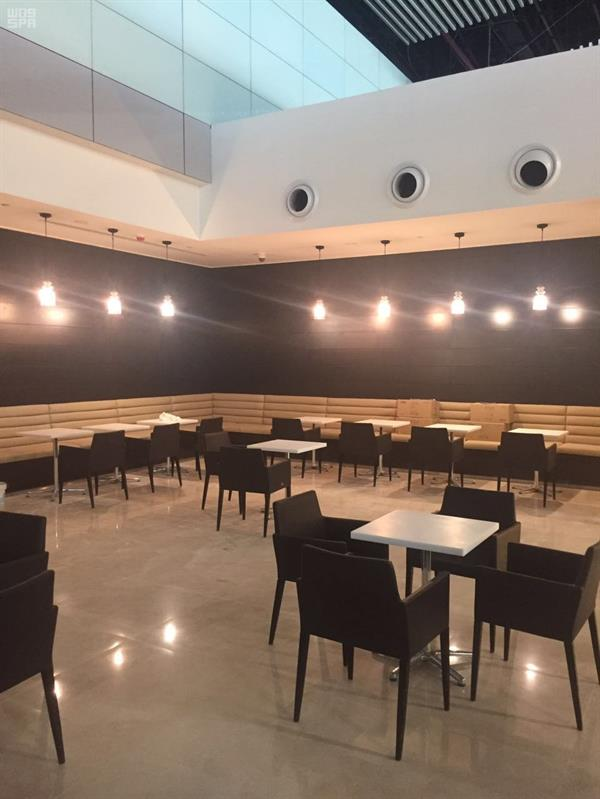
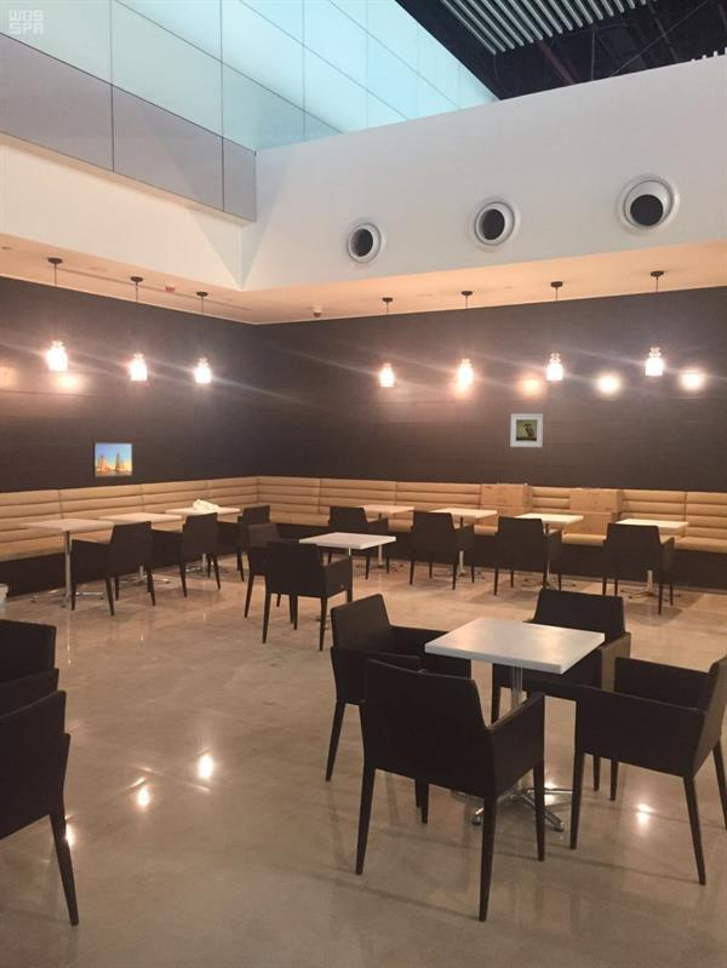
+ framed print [92,441,134,479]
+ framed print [509,413,544,448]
